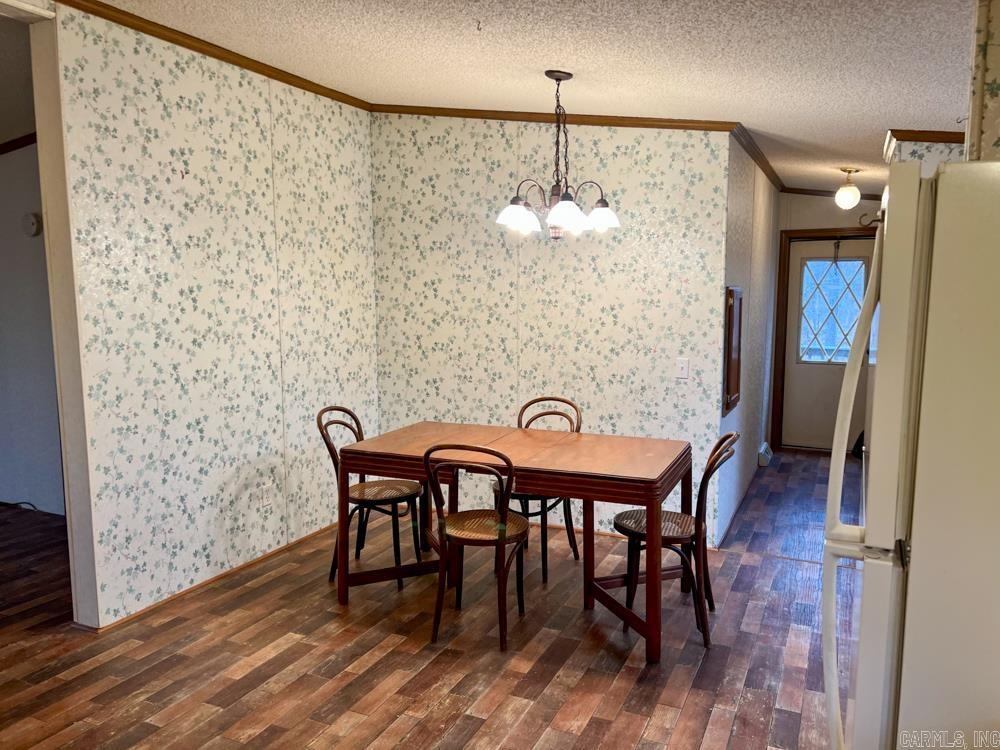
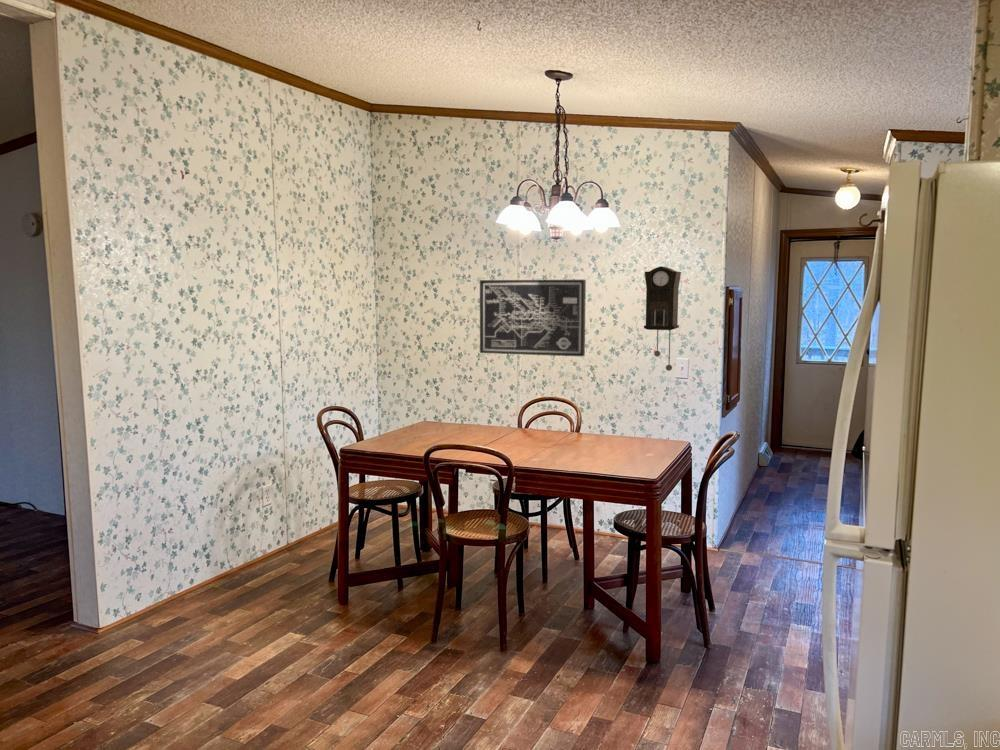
+ wall art [479,279,587,357]
+ pendulum clock [643,265,682,372]
